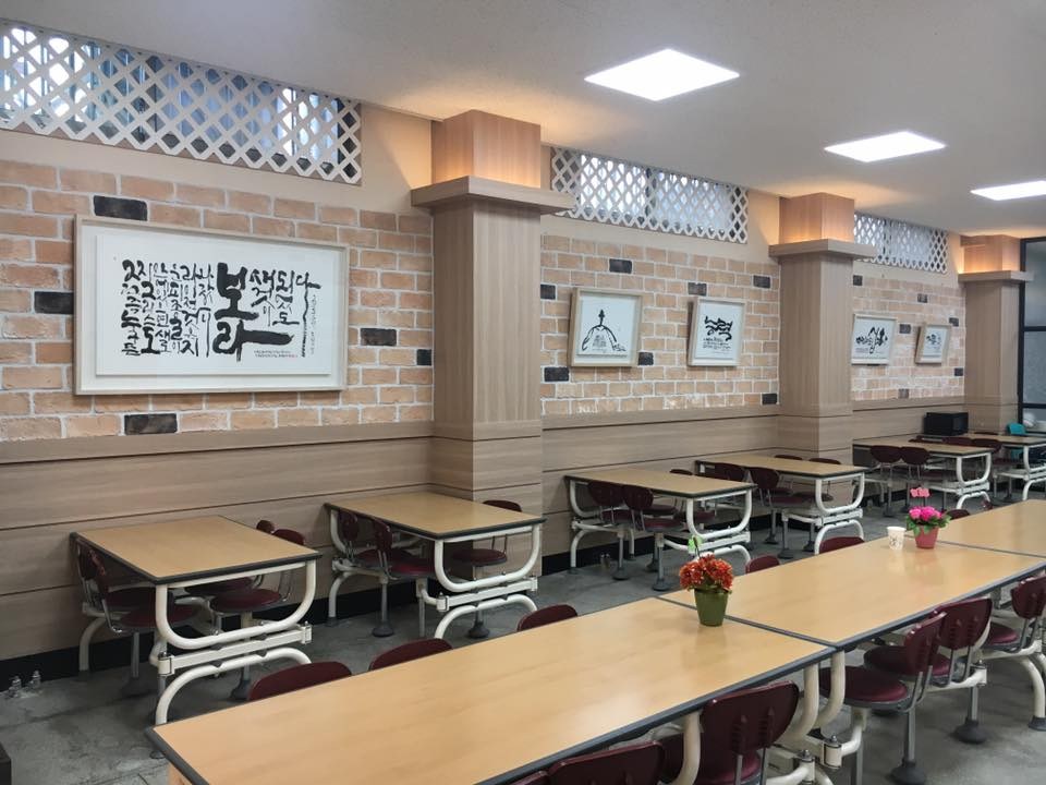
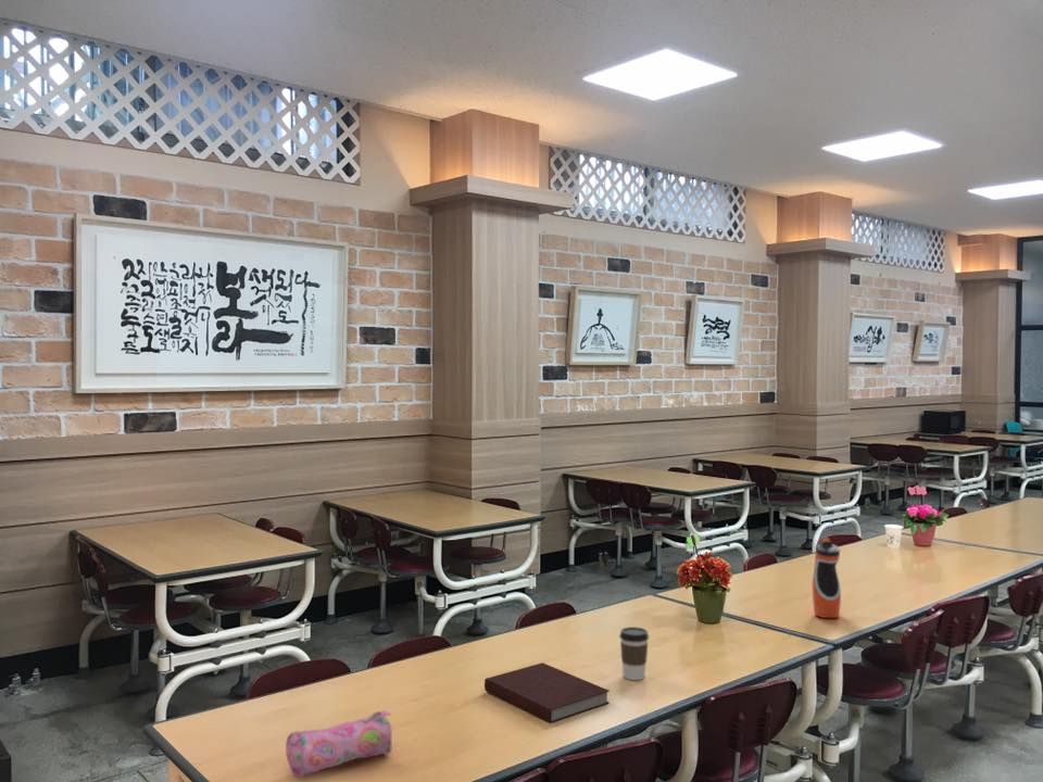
+ water bottle [812,537,842,619]
+ coffee cup [618,626,650,681]
+ pencil case [285,709,393,778]
+ notebook [483,661,611,724]
